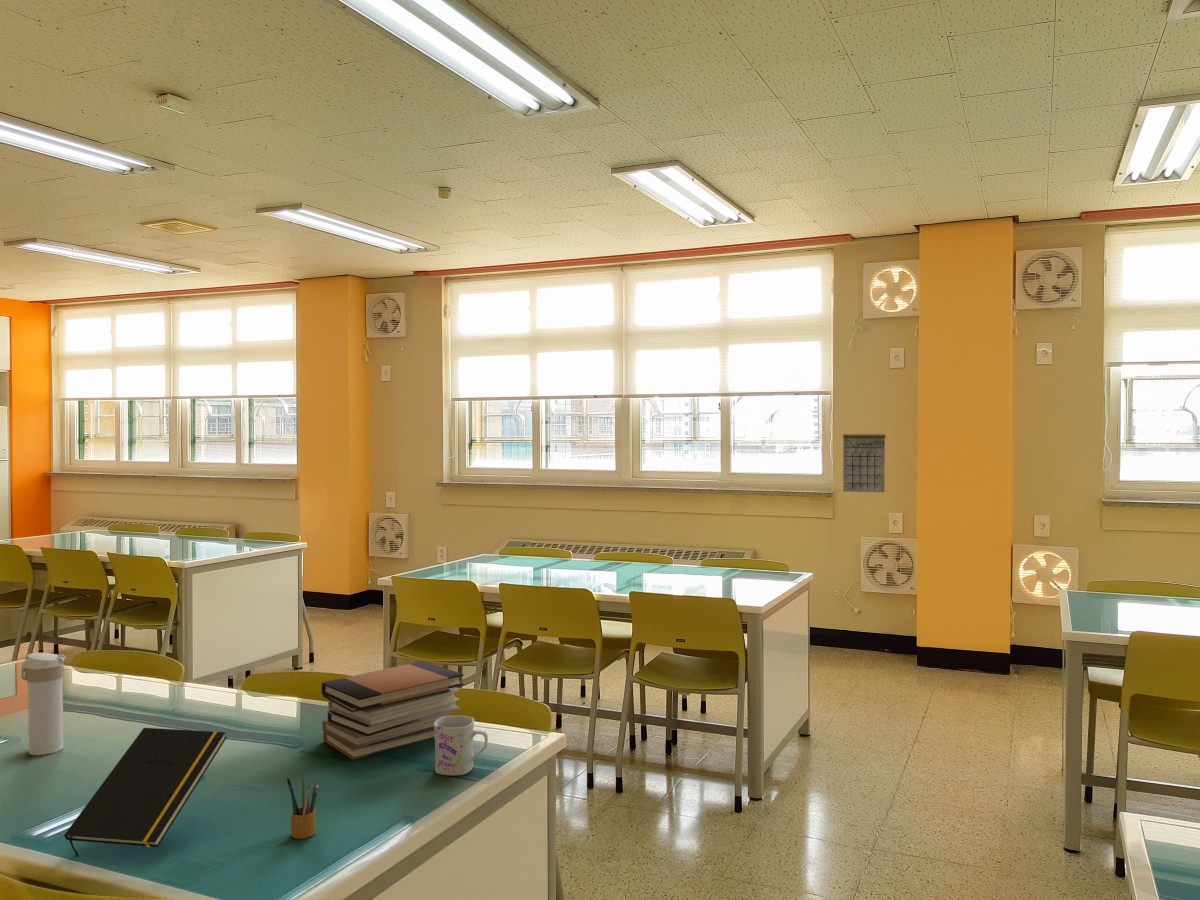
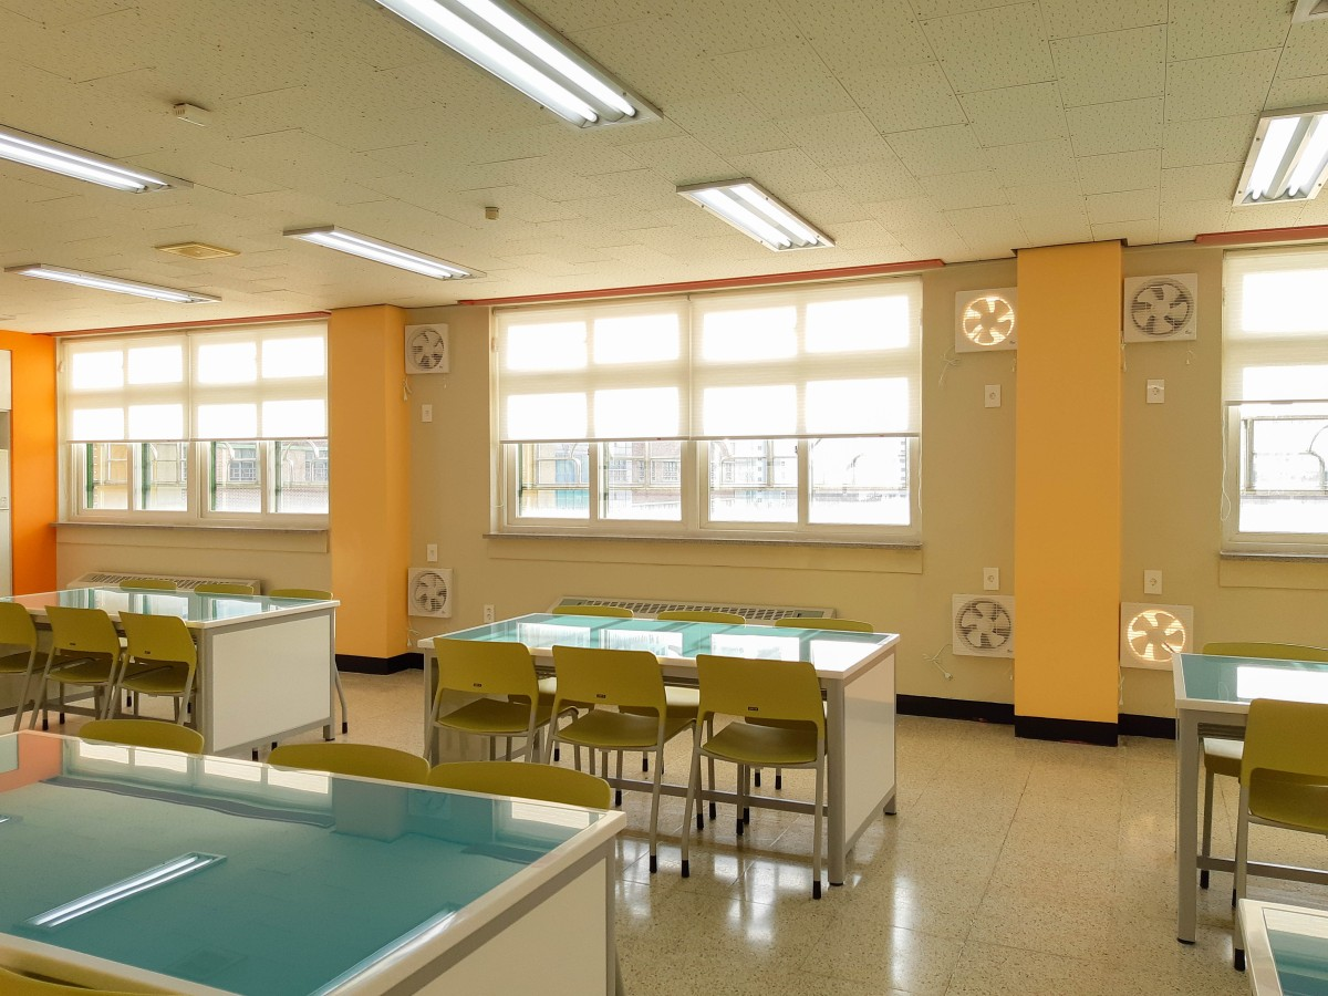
- mug [434,715,489,777]
- calendar [842,428,886,493]
- book stack [321,660,465,760]
- pencil box [286,774,320,840]
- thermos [20,652,67,756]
- notepad [63,727,228,857]
